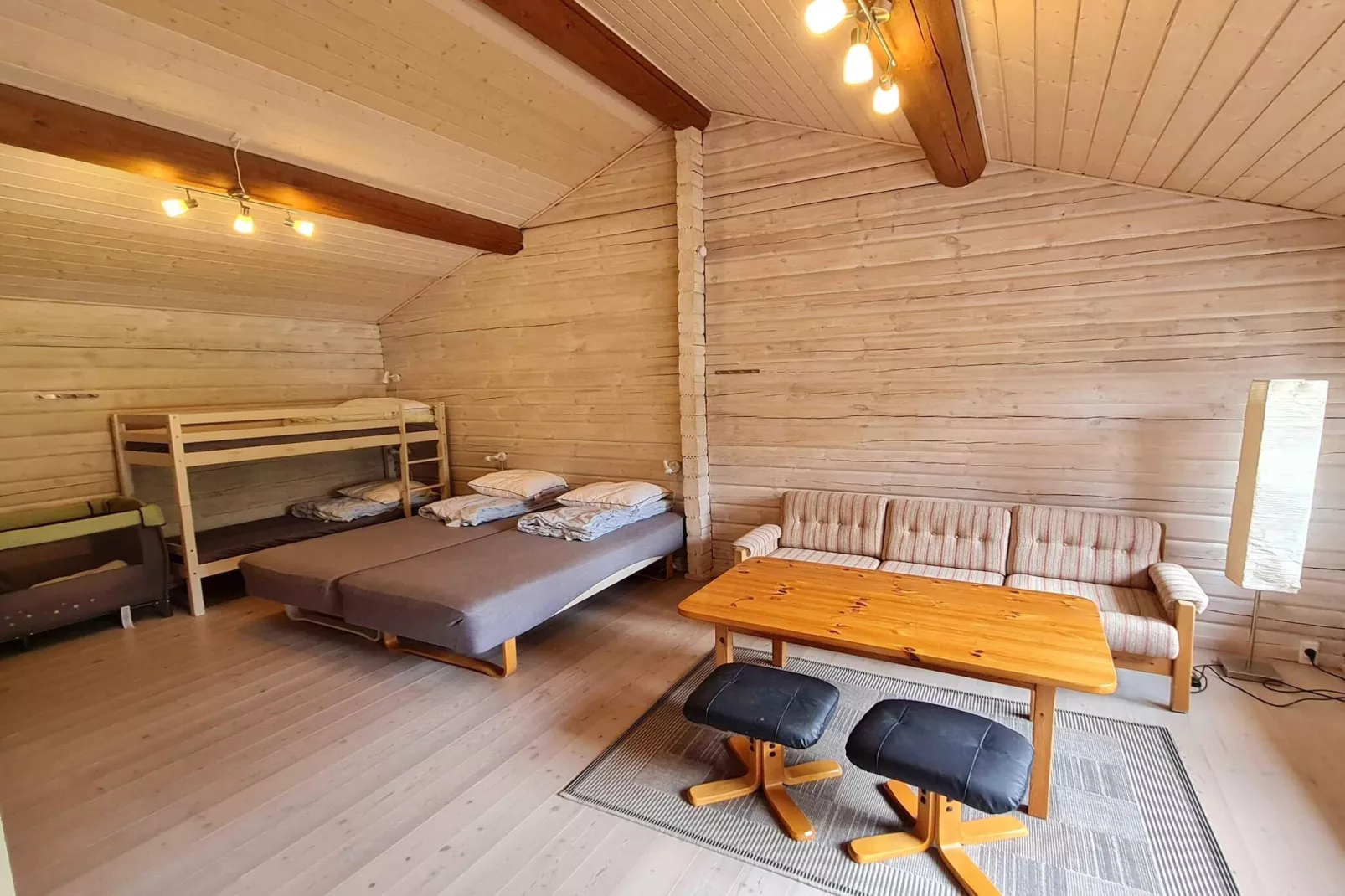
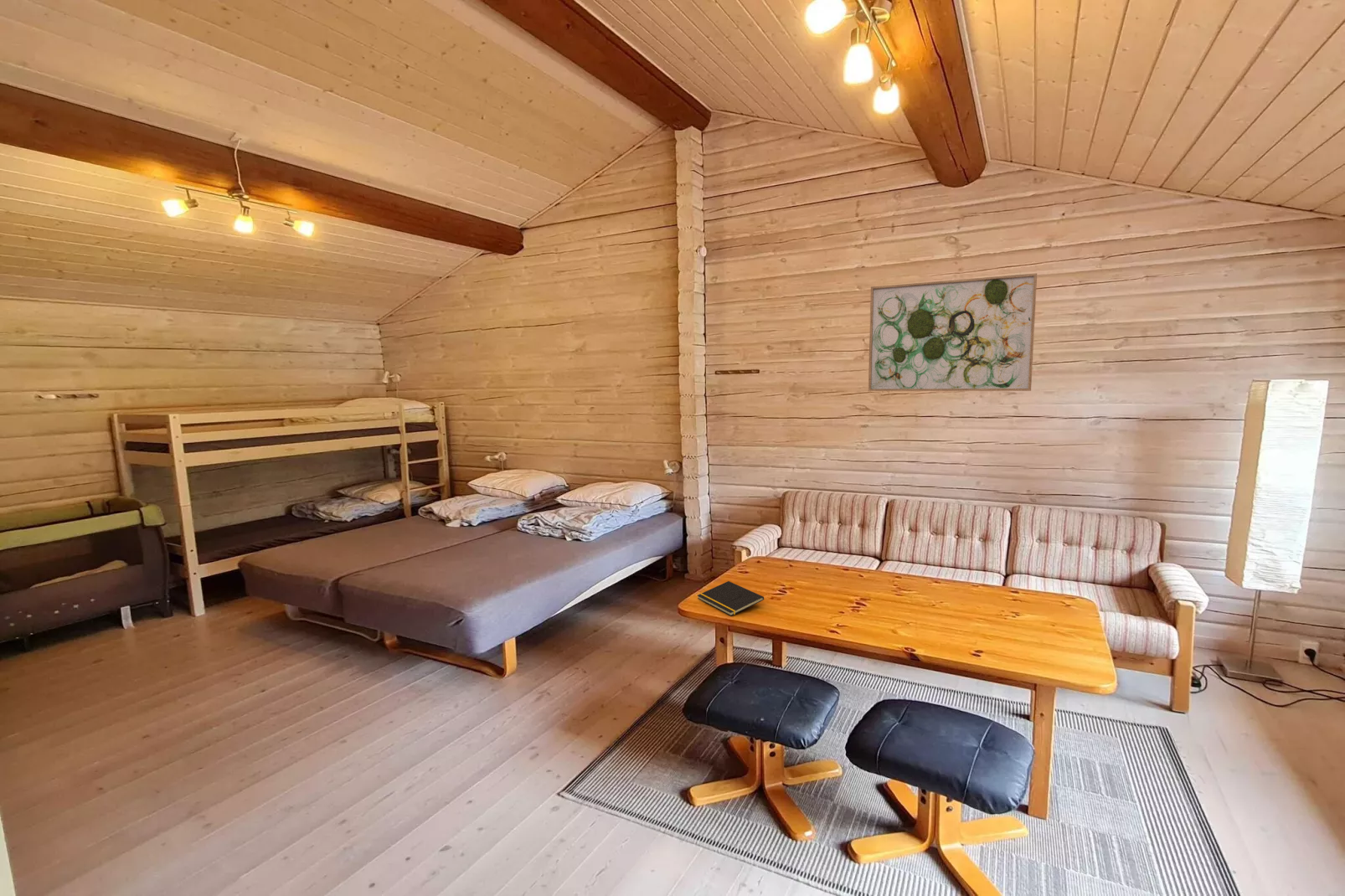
+ wall art [868,272,1038,392]
+ notepad [697,580,765,616]
